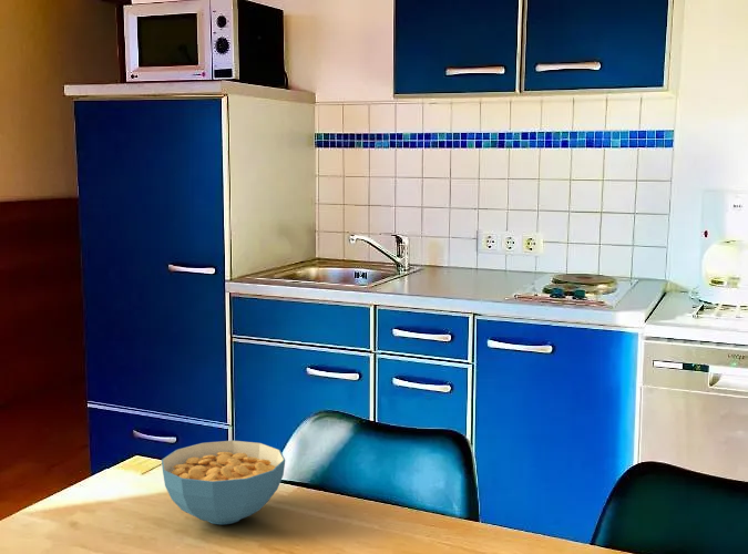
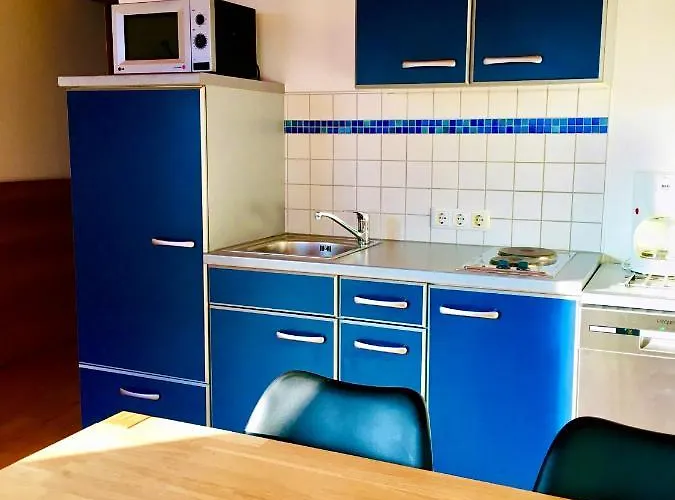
- cereal bowl [161,440,286,525]
